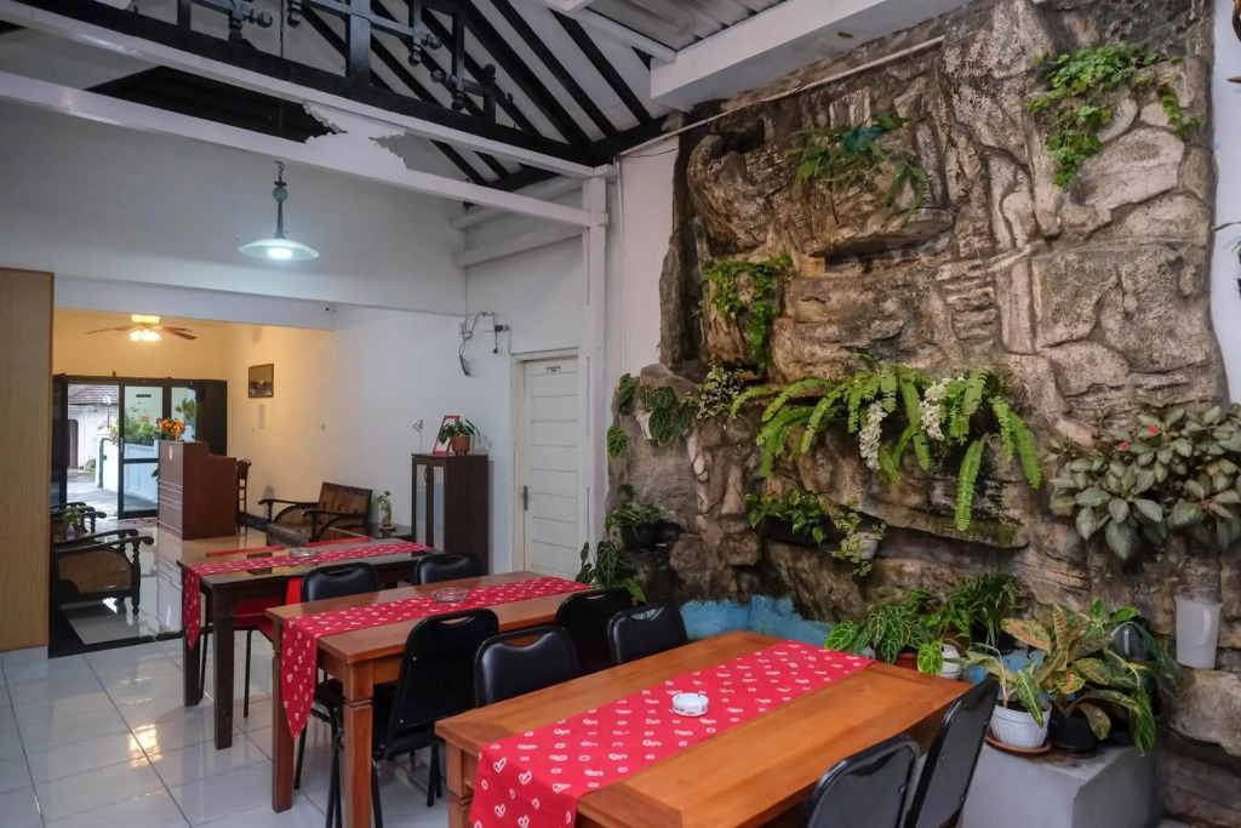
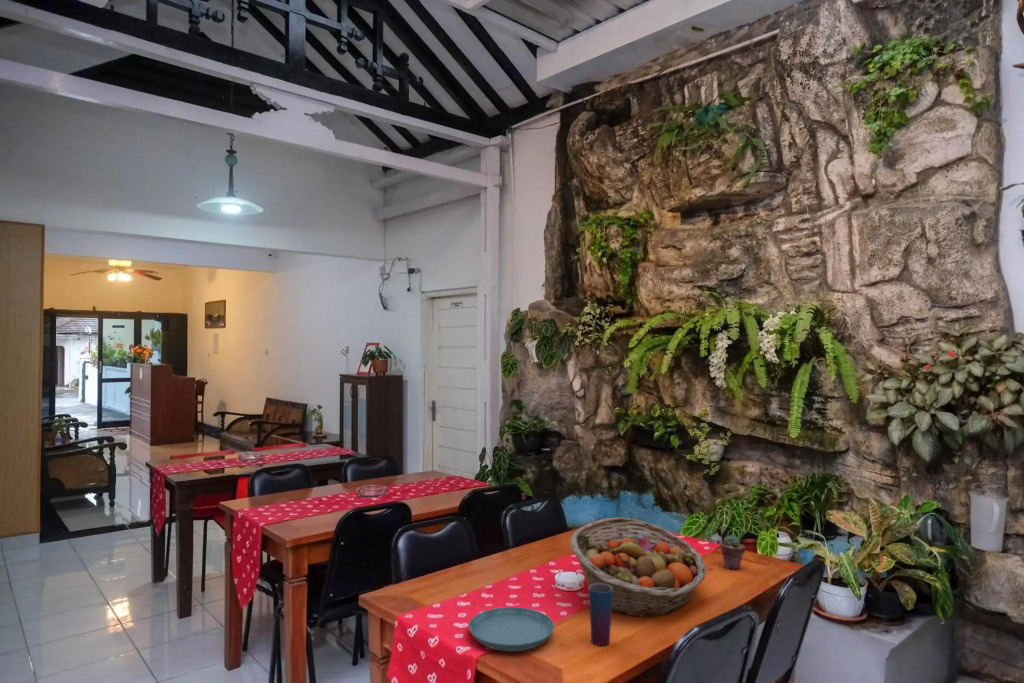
+ cup [587,583,613,647]
+ saucer [468,606,555,652]
+ fruit basket [569,516,707,618]
+ potted succulent [719,534,746,570]
